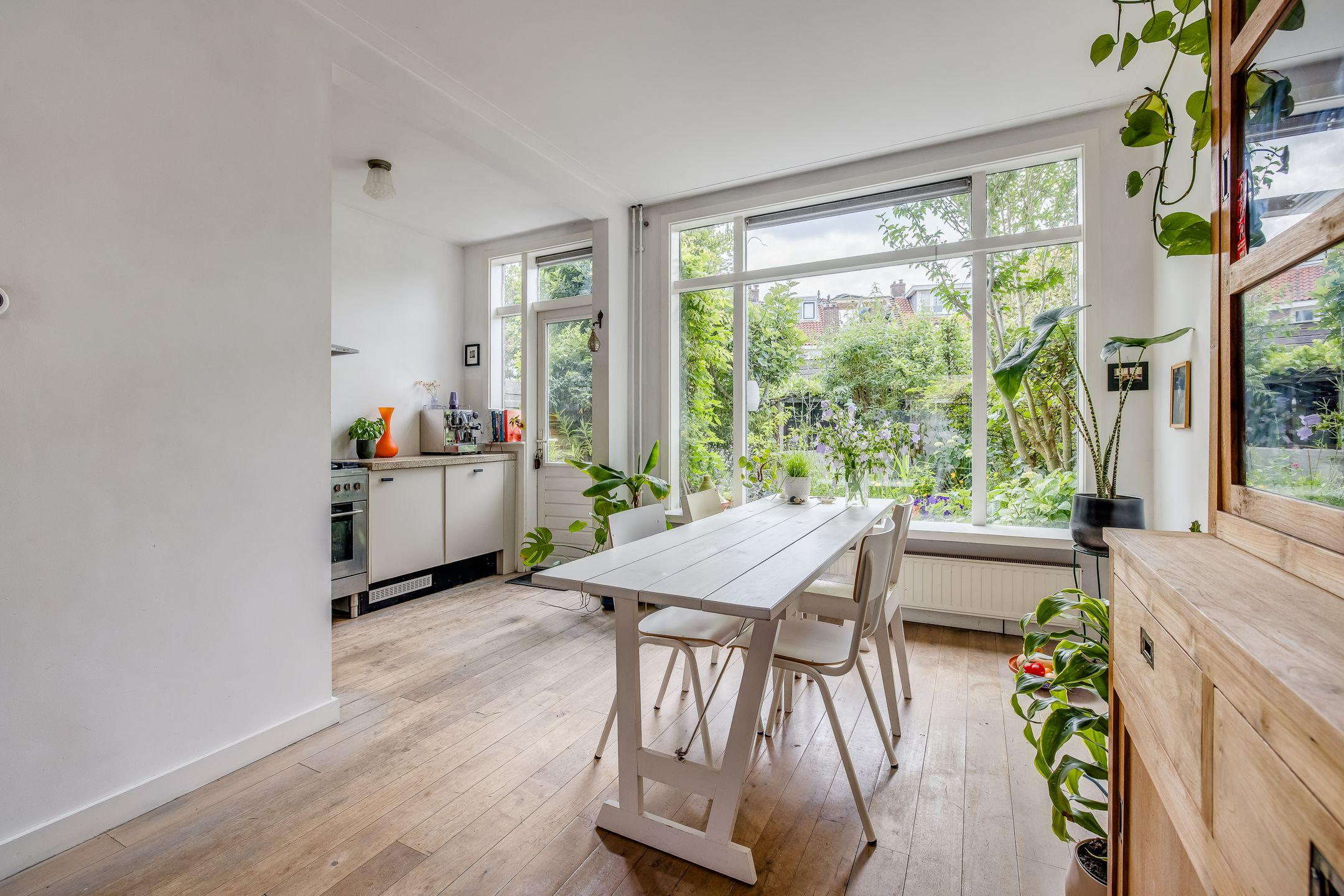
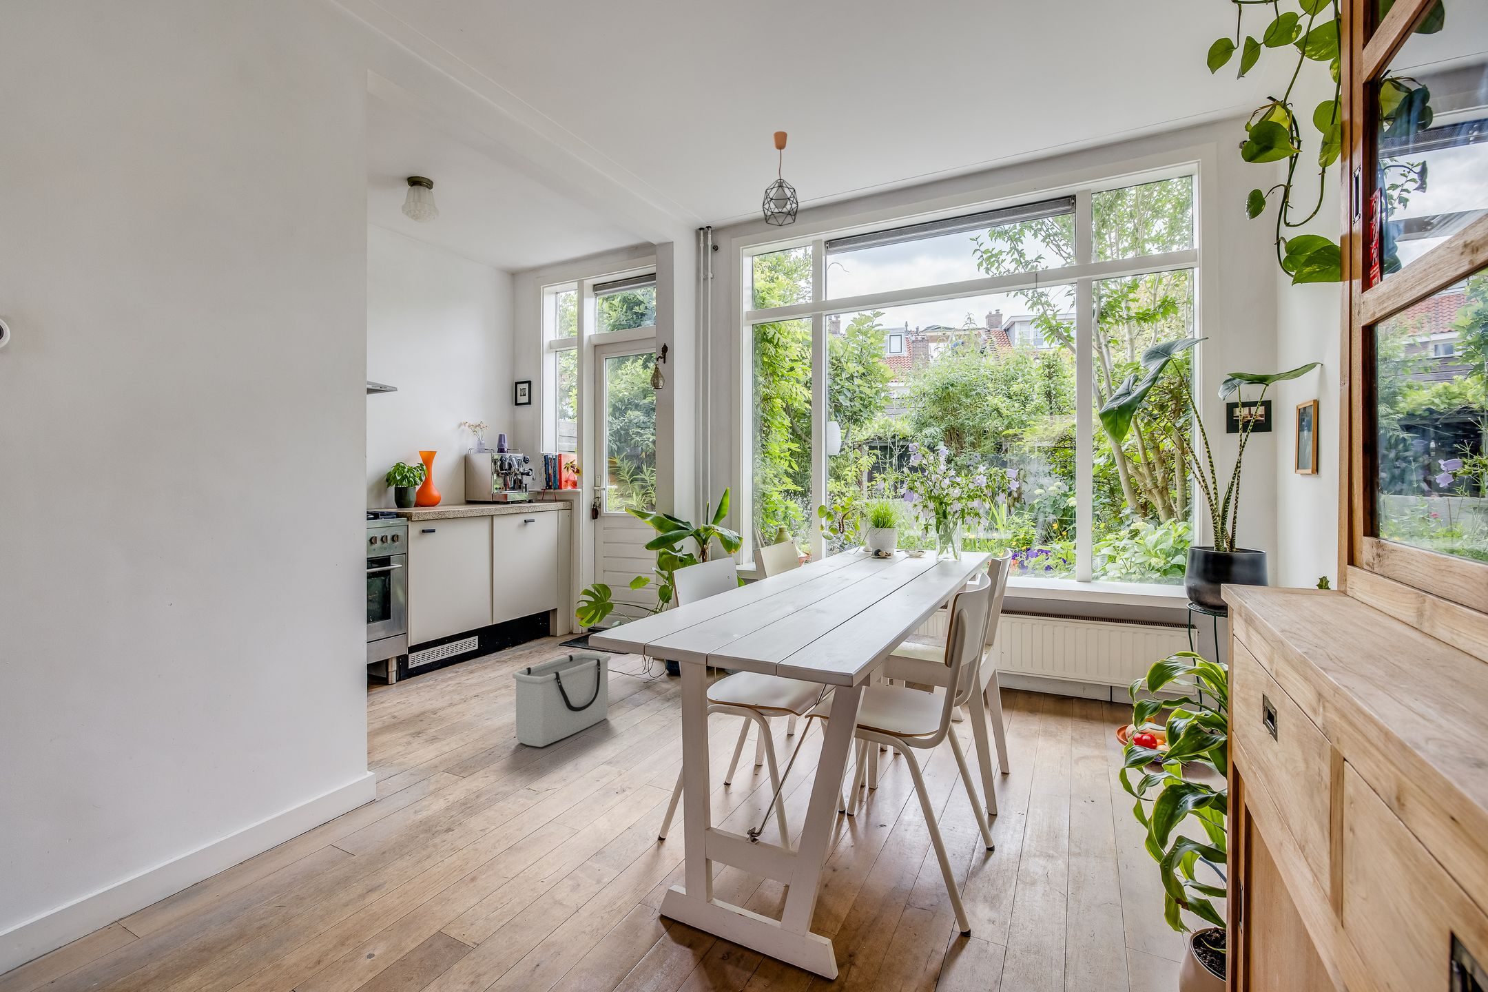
+ pendant light [762,131,799,227]
+ storage bin [512,651,612,747]
